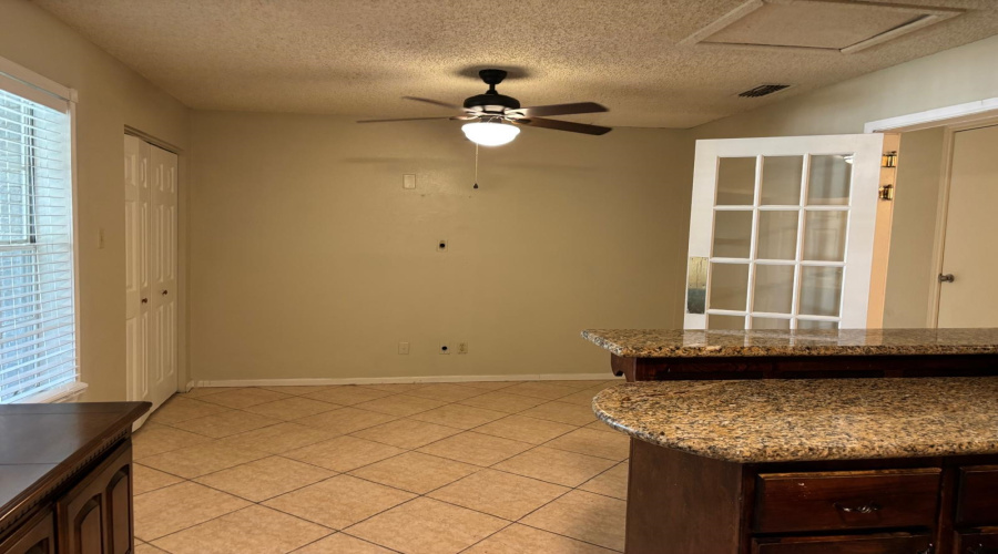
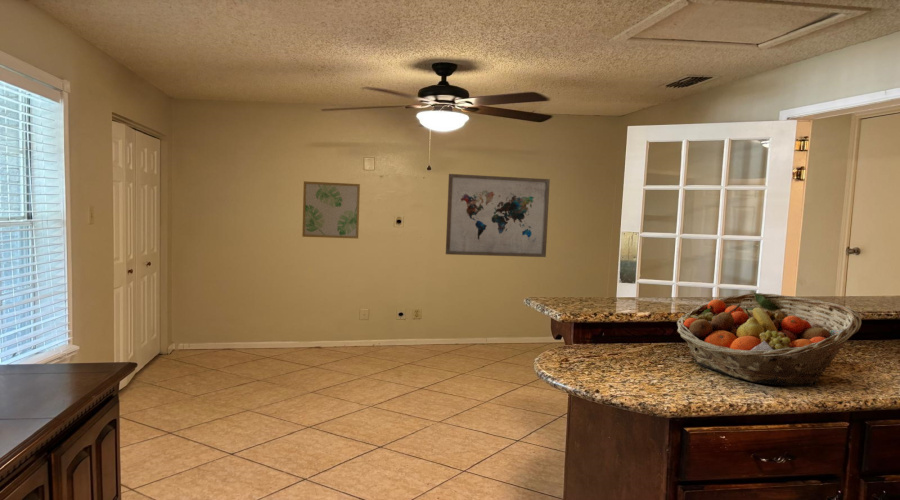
+ fruit basket [676,292,862,388]
+ wall art [445,173,551,258]
+ wall art [301,180,361,240]
